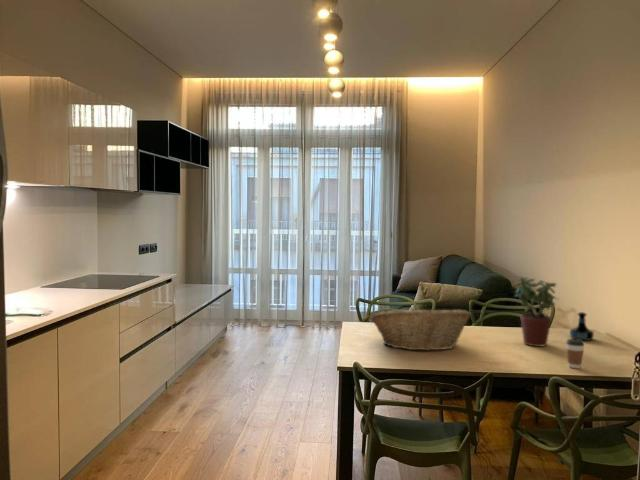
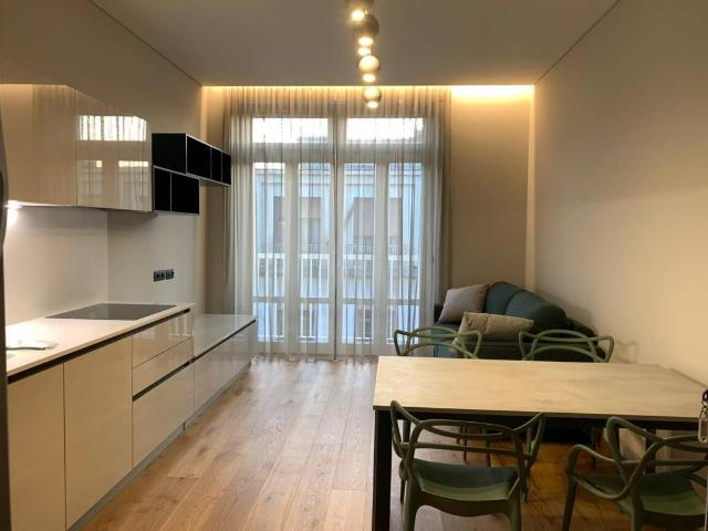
- coffee cup [565,338,585,369]
- fruit basket [369,306,472,352]
- potted plant [513,276,560,347]
- tequila bottle [569,311,595,342]
